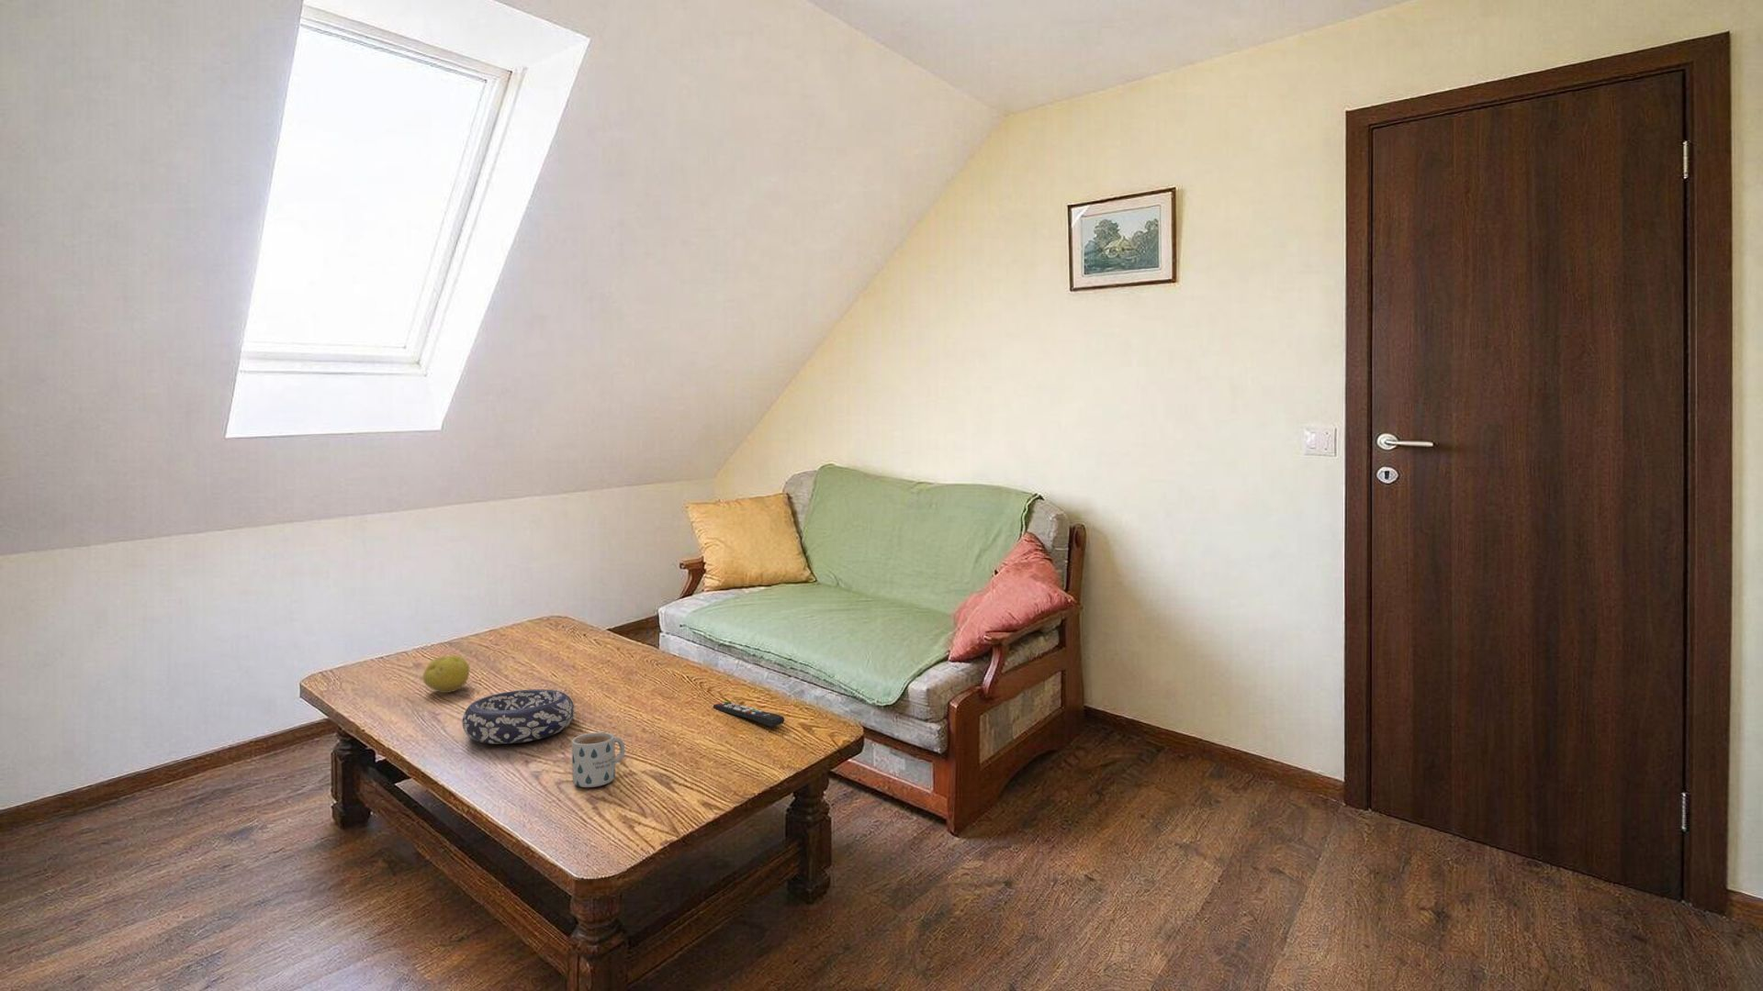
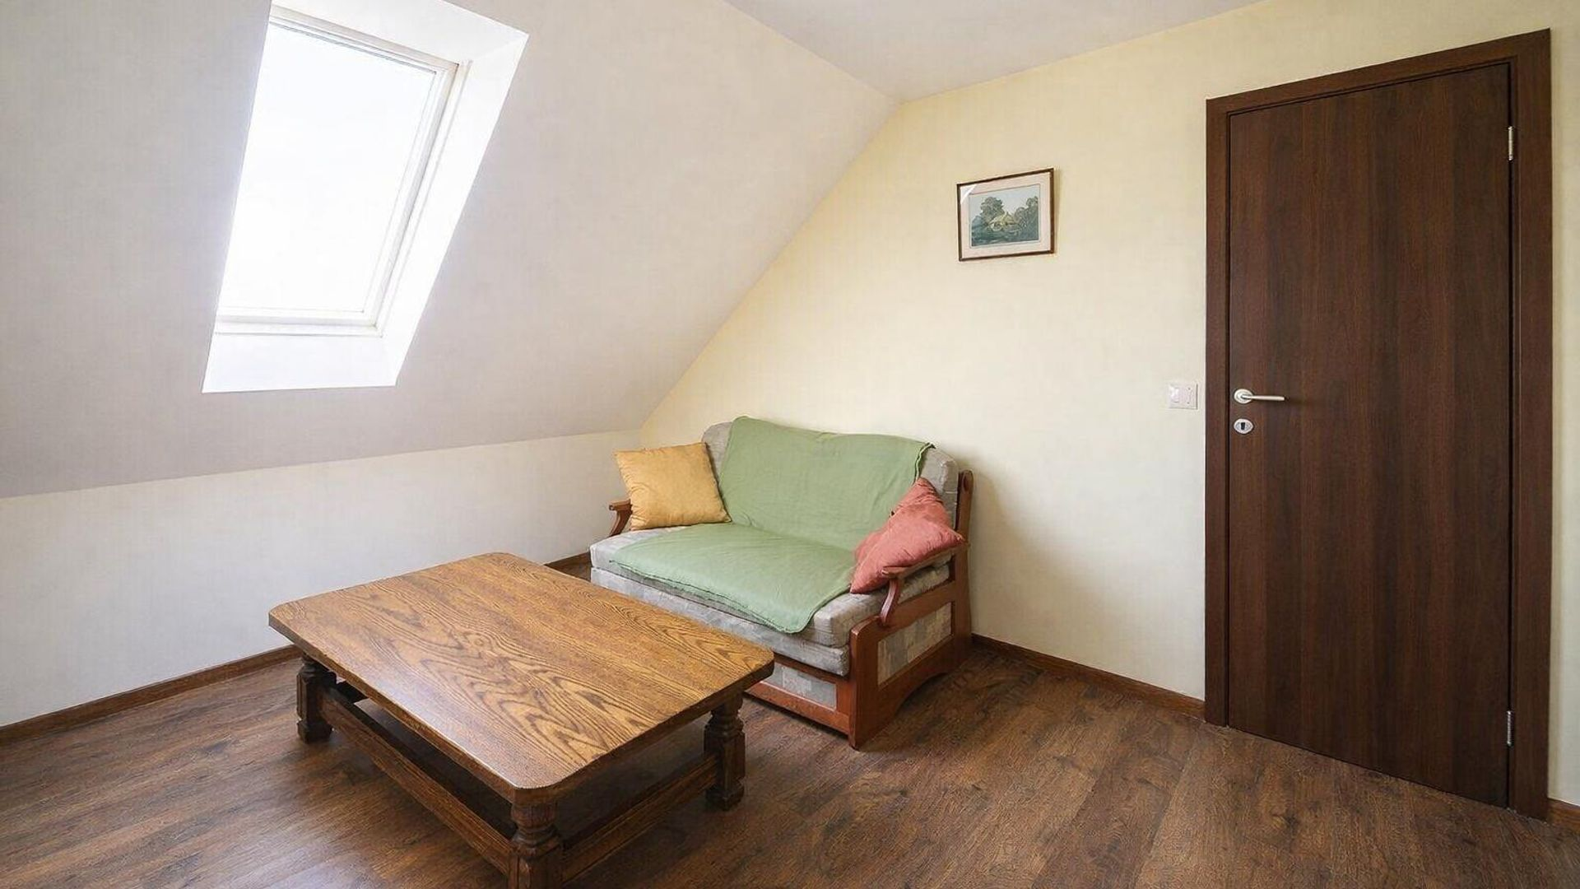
- mug [572,731,626,788]
- remote control [712,701,785,727]
- decorative bowl [461,688,575,745]
- fruit [423,655,470,693]
